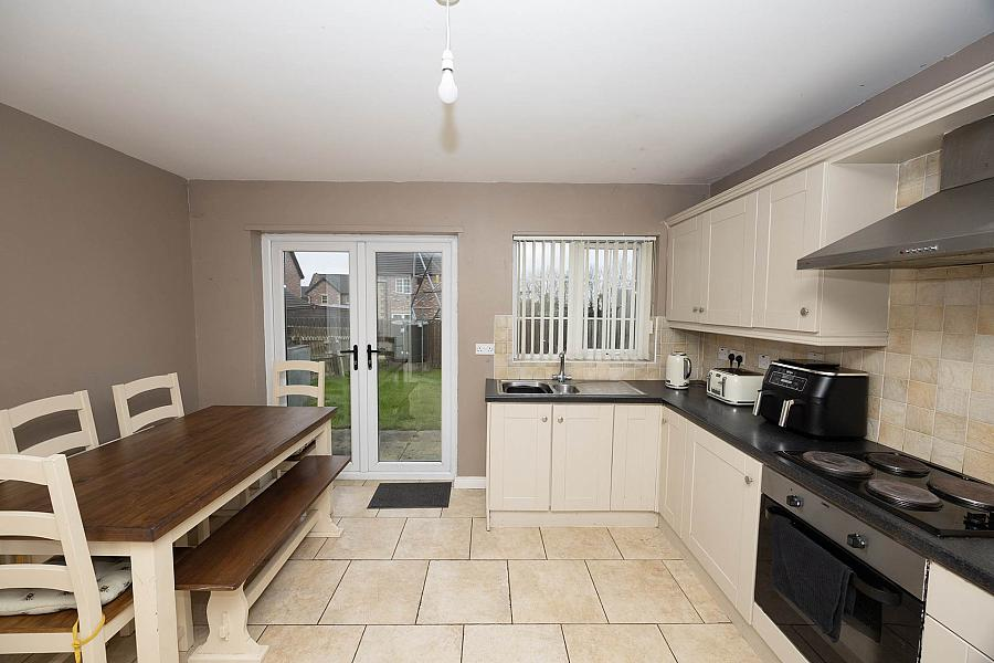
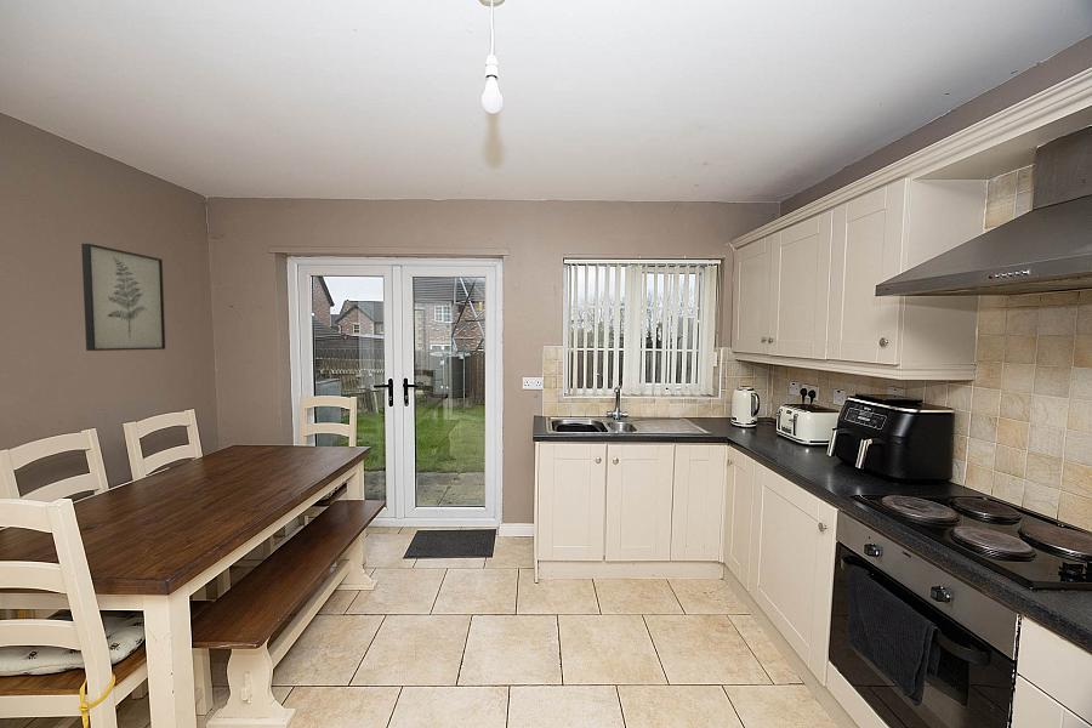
+ wall art [80,243,166,352]
